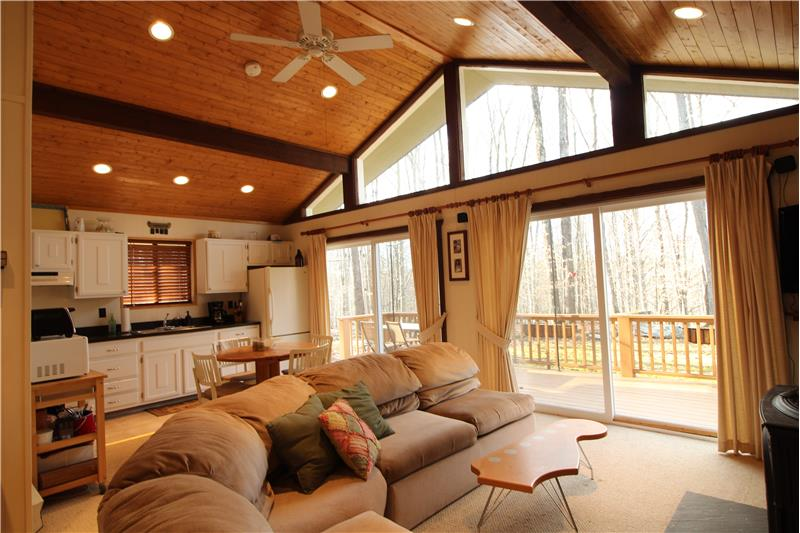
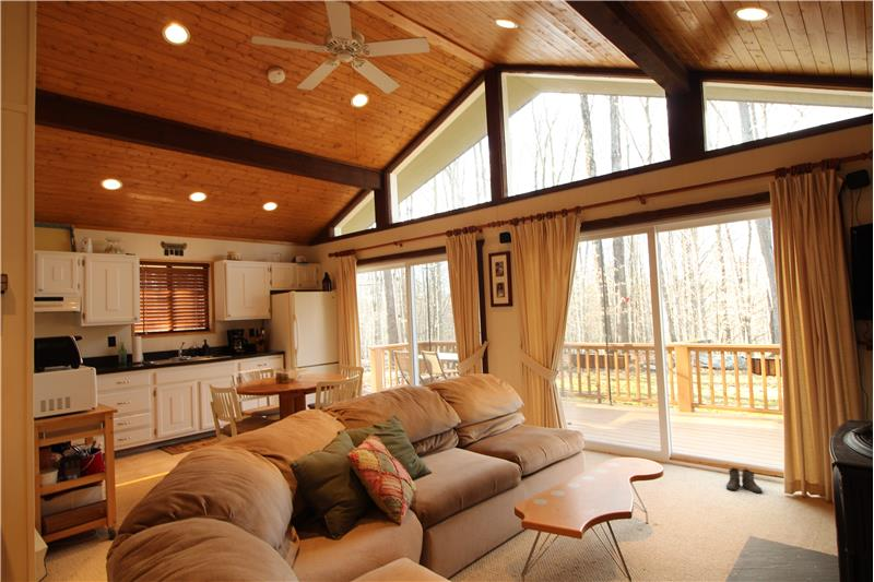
+ boots [725,466,764,495]
